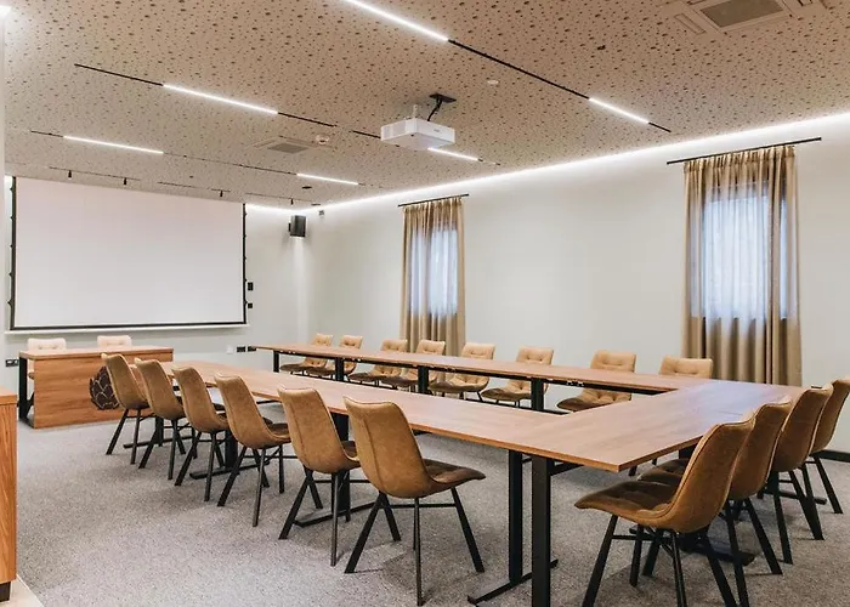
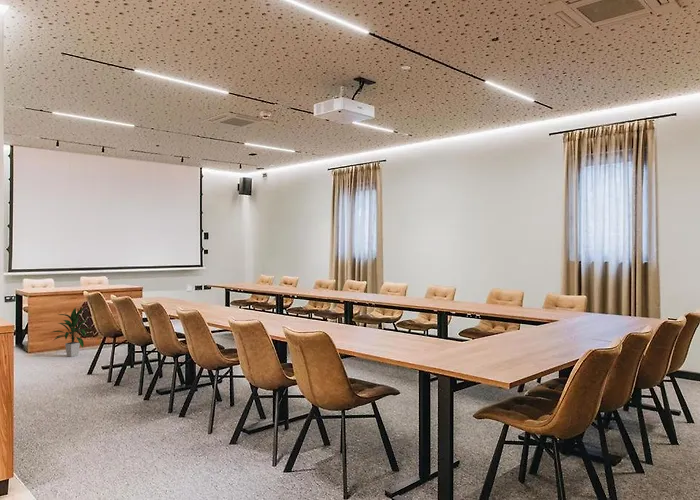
+ indoor plant [49,307,92,358]
